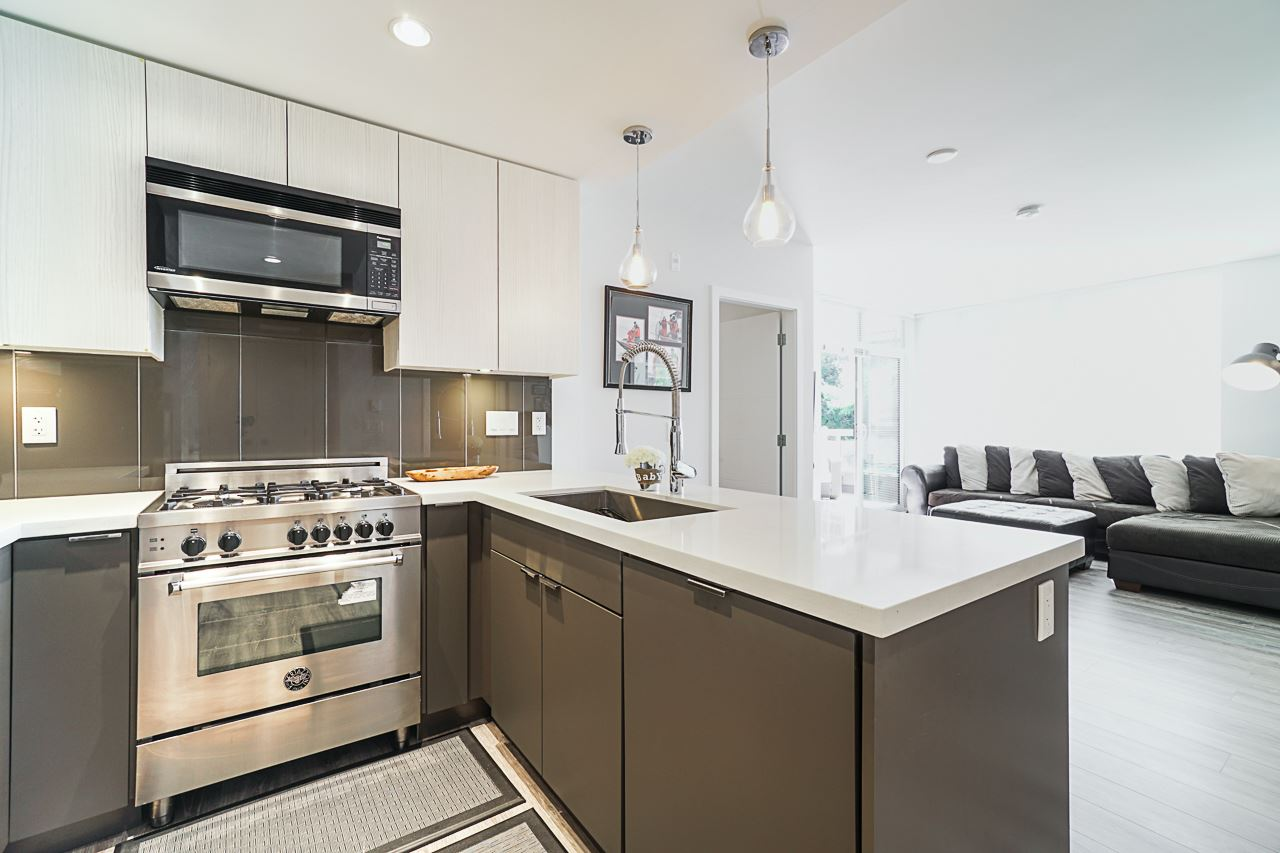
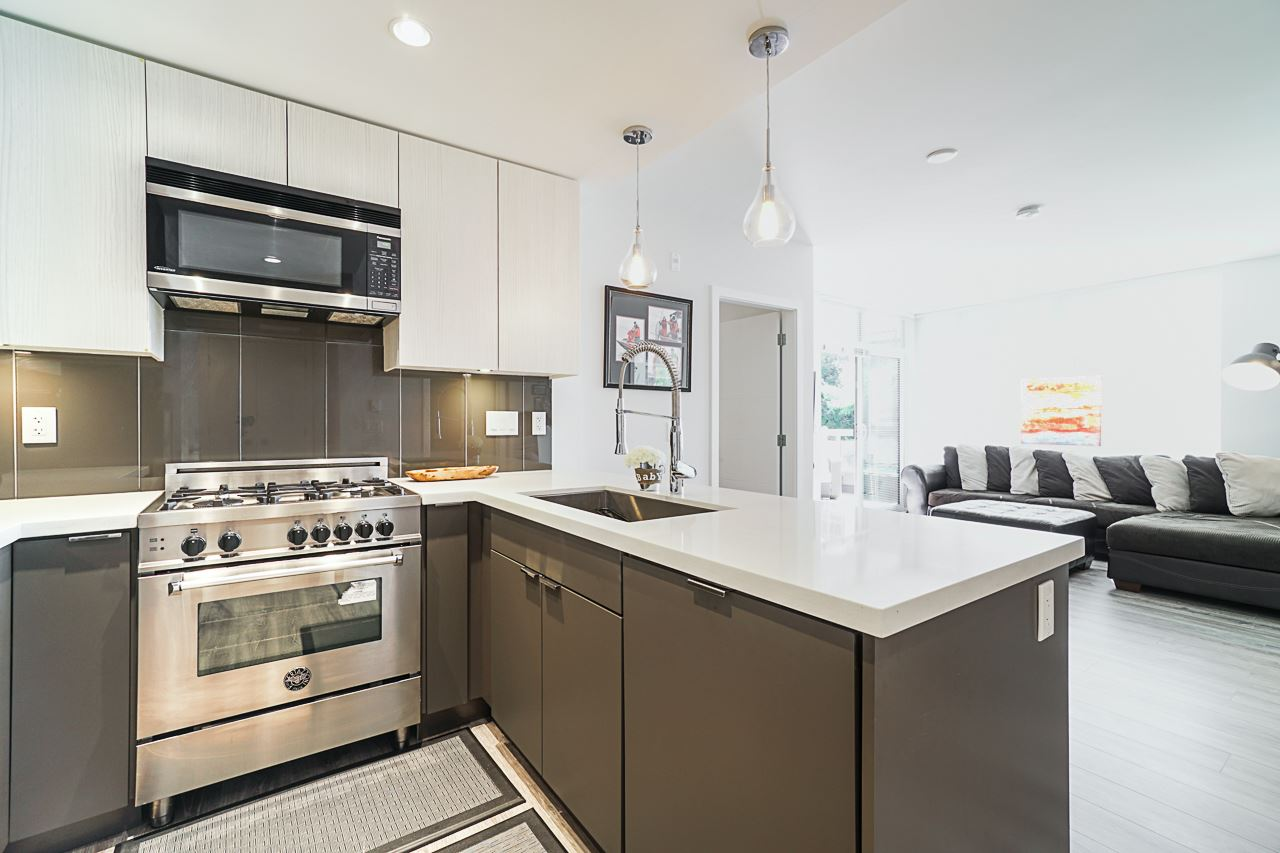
+ wall art [1020,375,1103,447]
